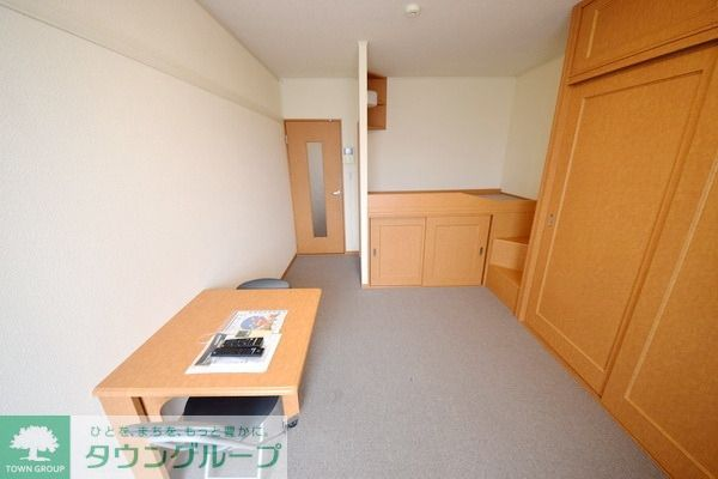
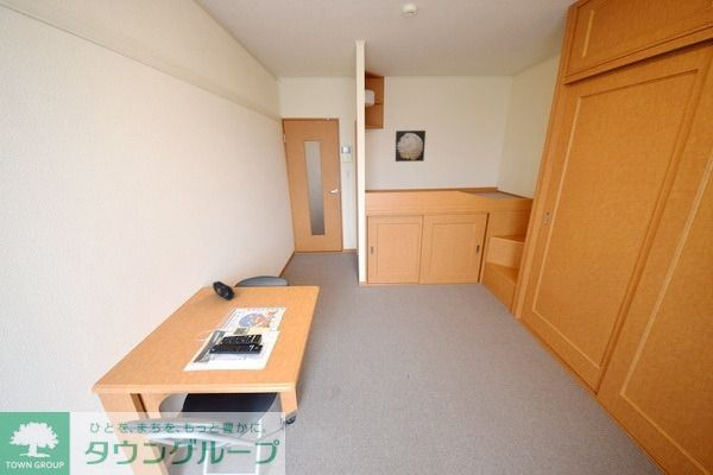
+ wall art [393,129,427,163]
+ pencil case [212,280,236,302]
